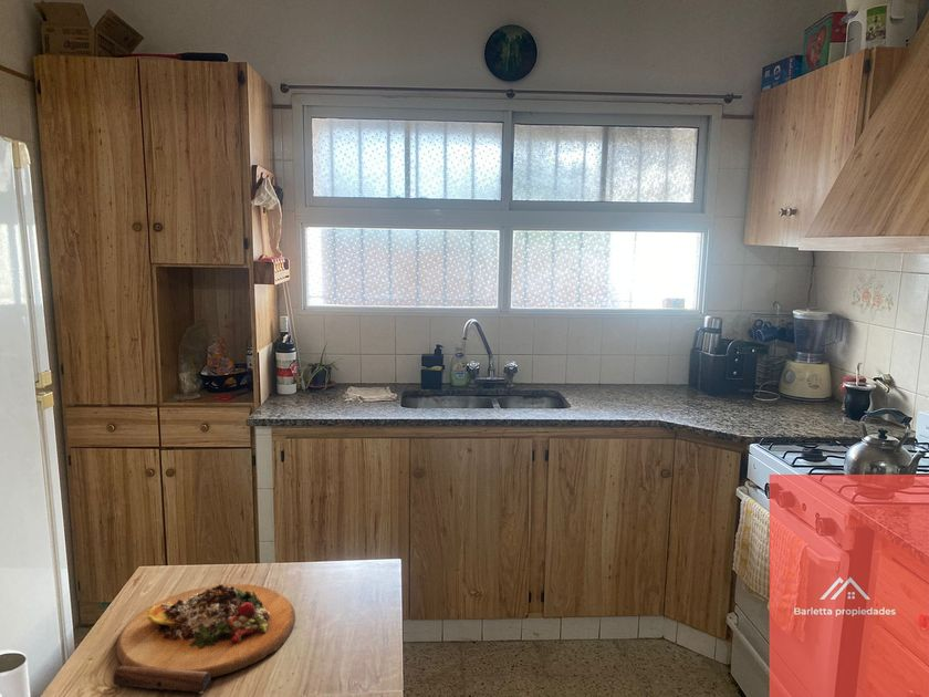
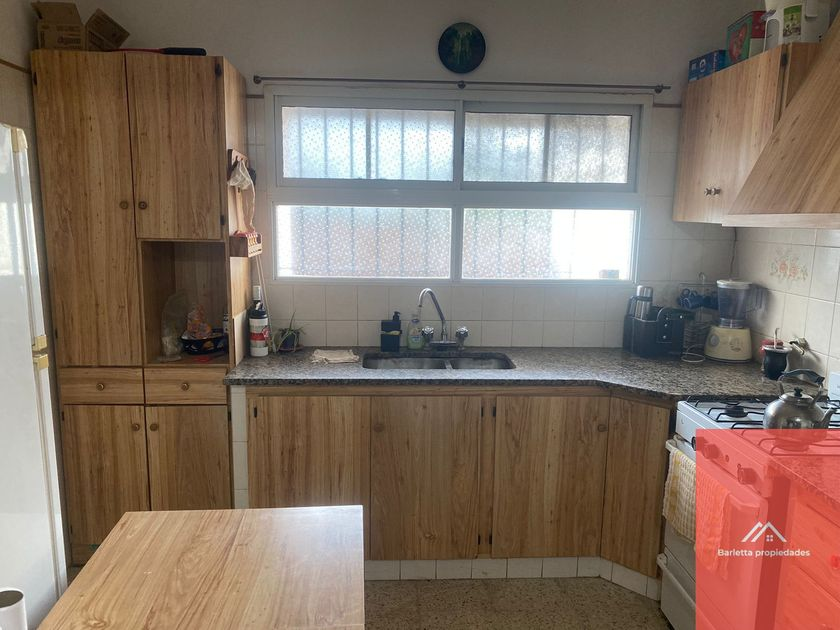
- cutting board [112,583,296,695]
